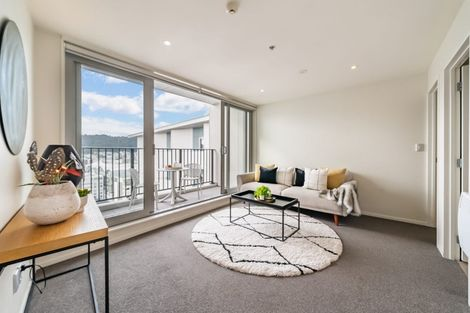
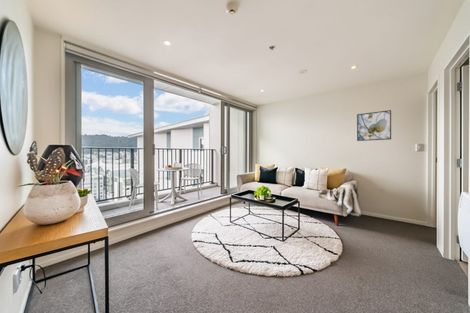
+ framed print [356,109,392,142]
